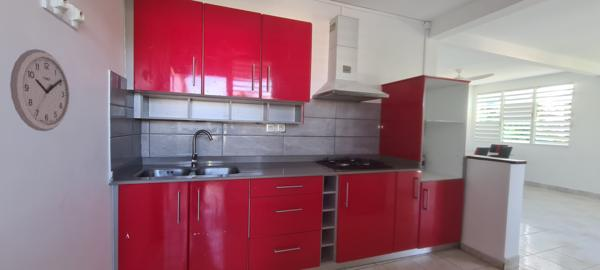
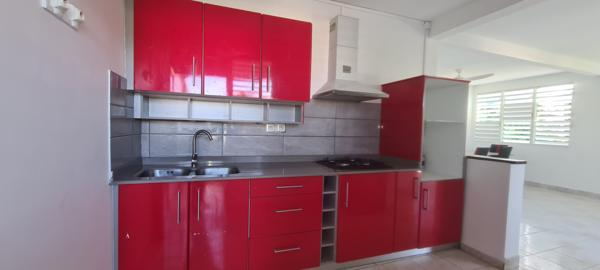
- wall clock [9,48,71,132]
